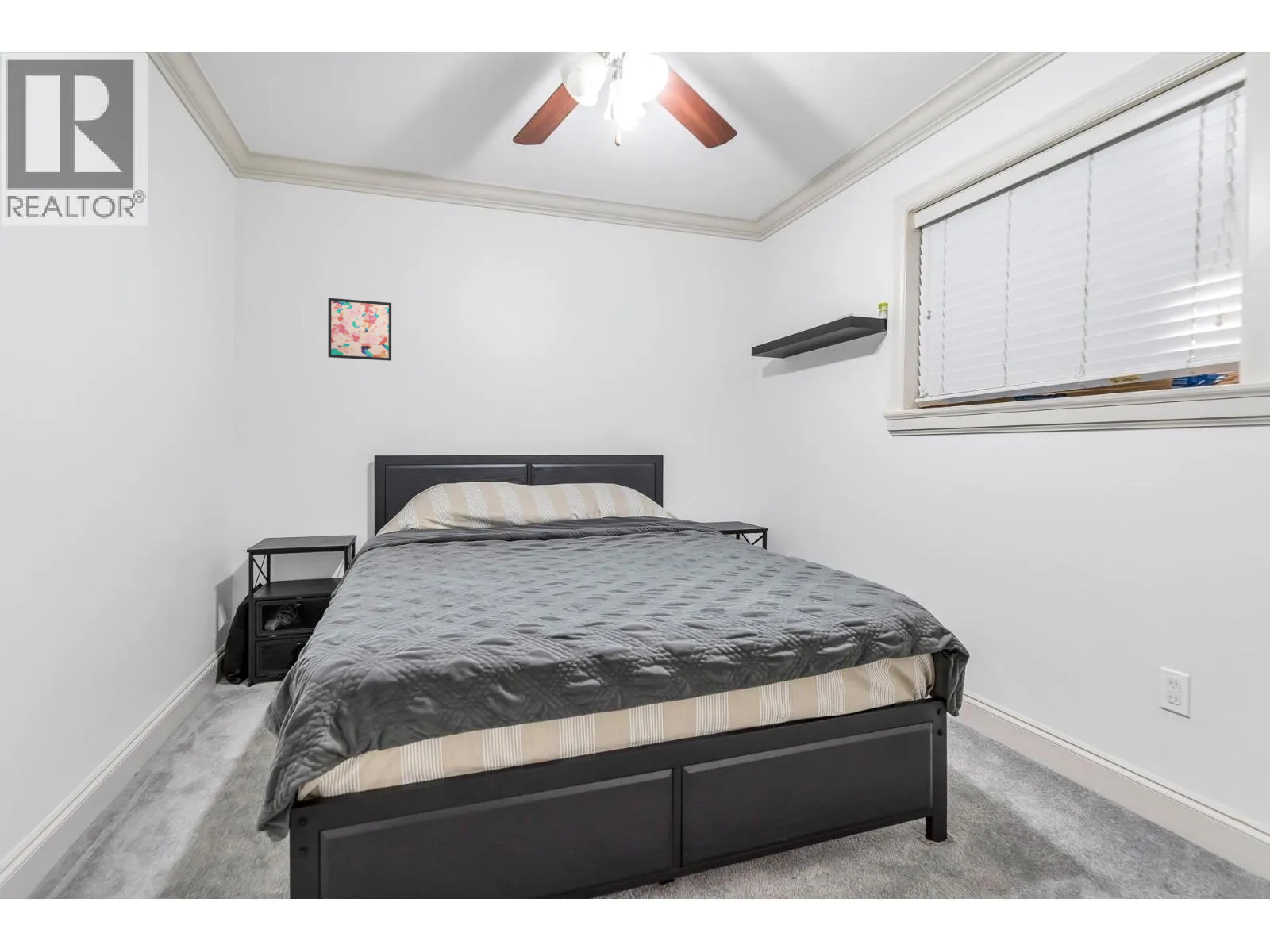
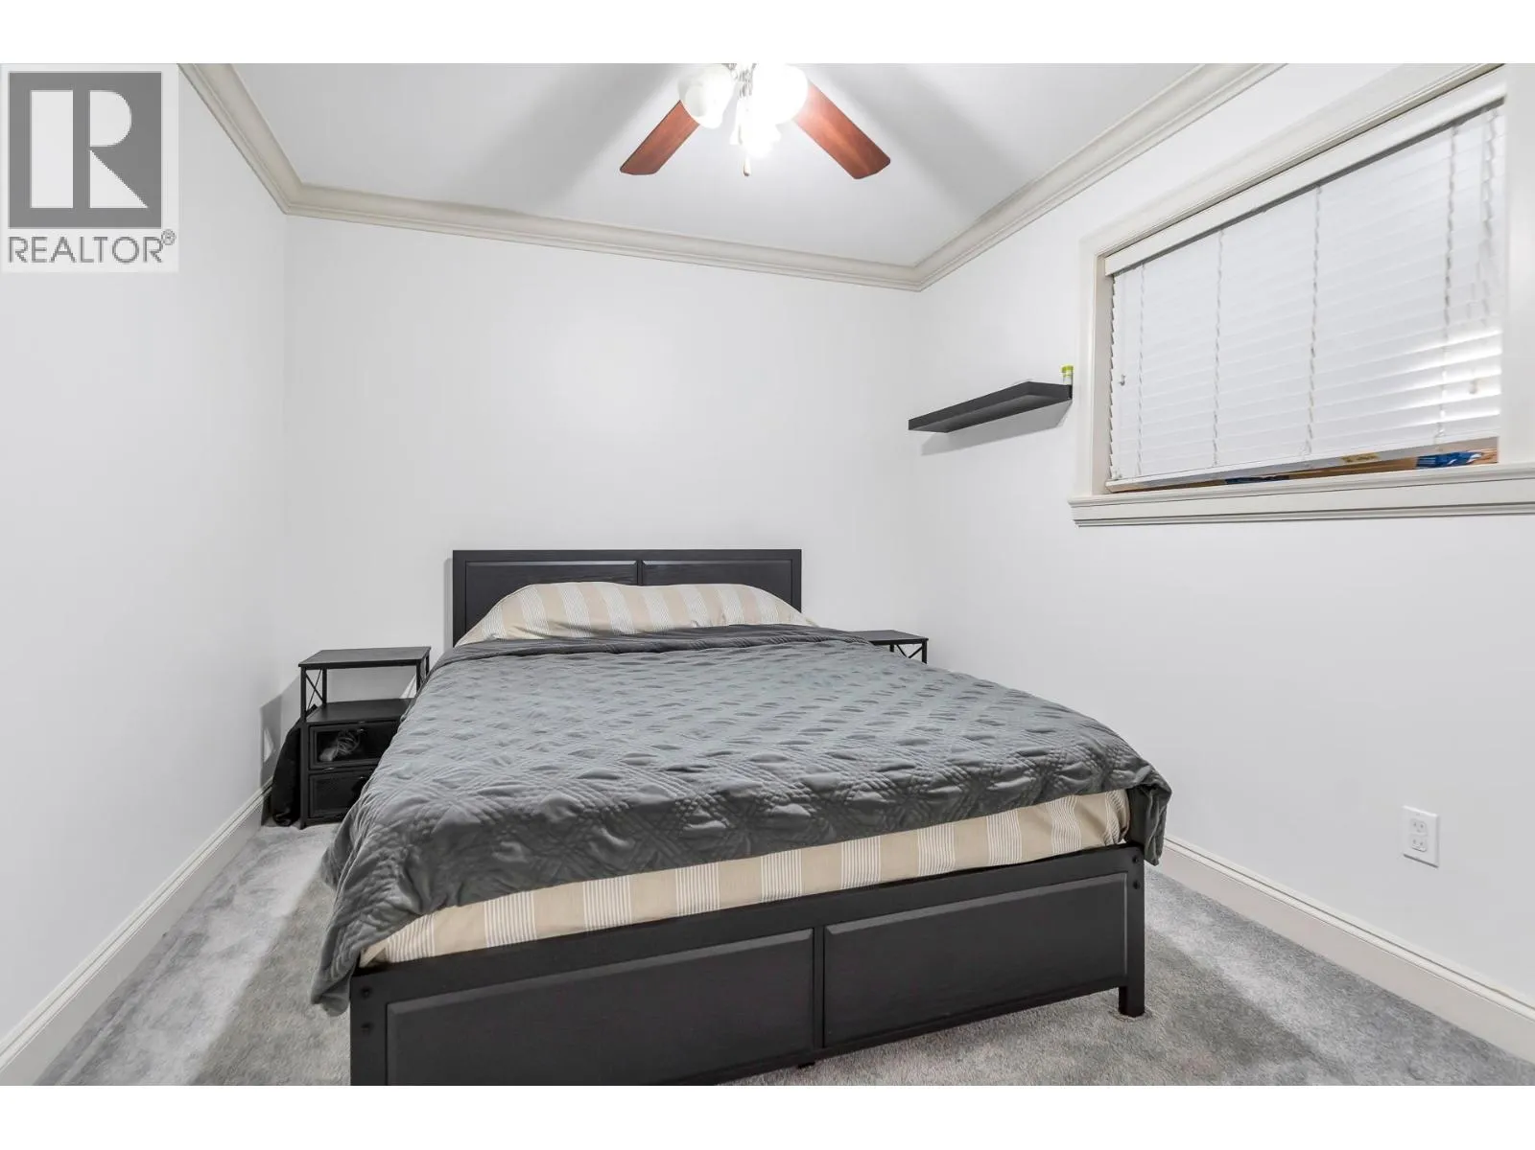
- wall art [328,298,392,362]
